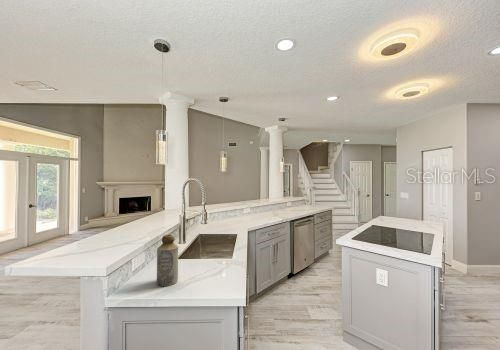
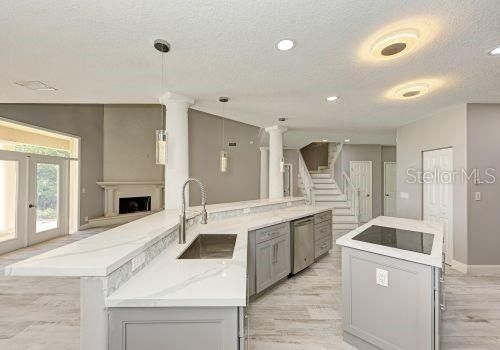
- bottle [156,234,179,287]
